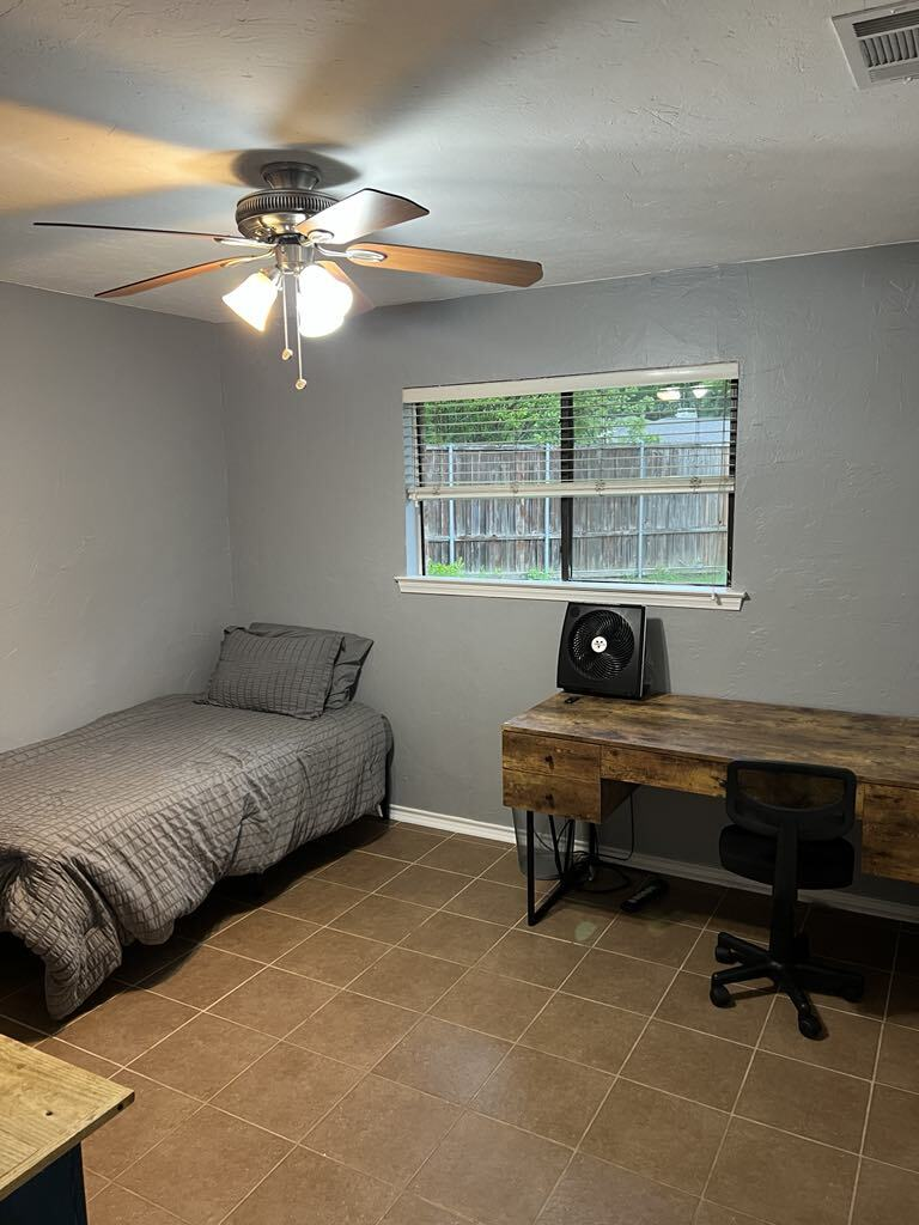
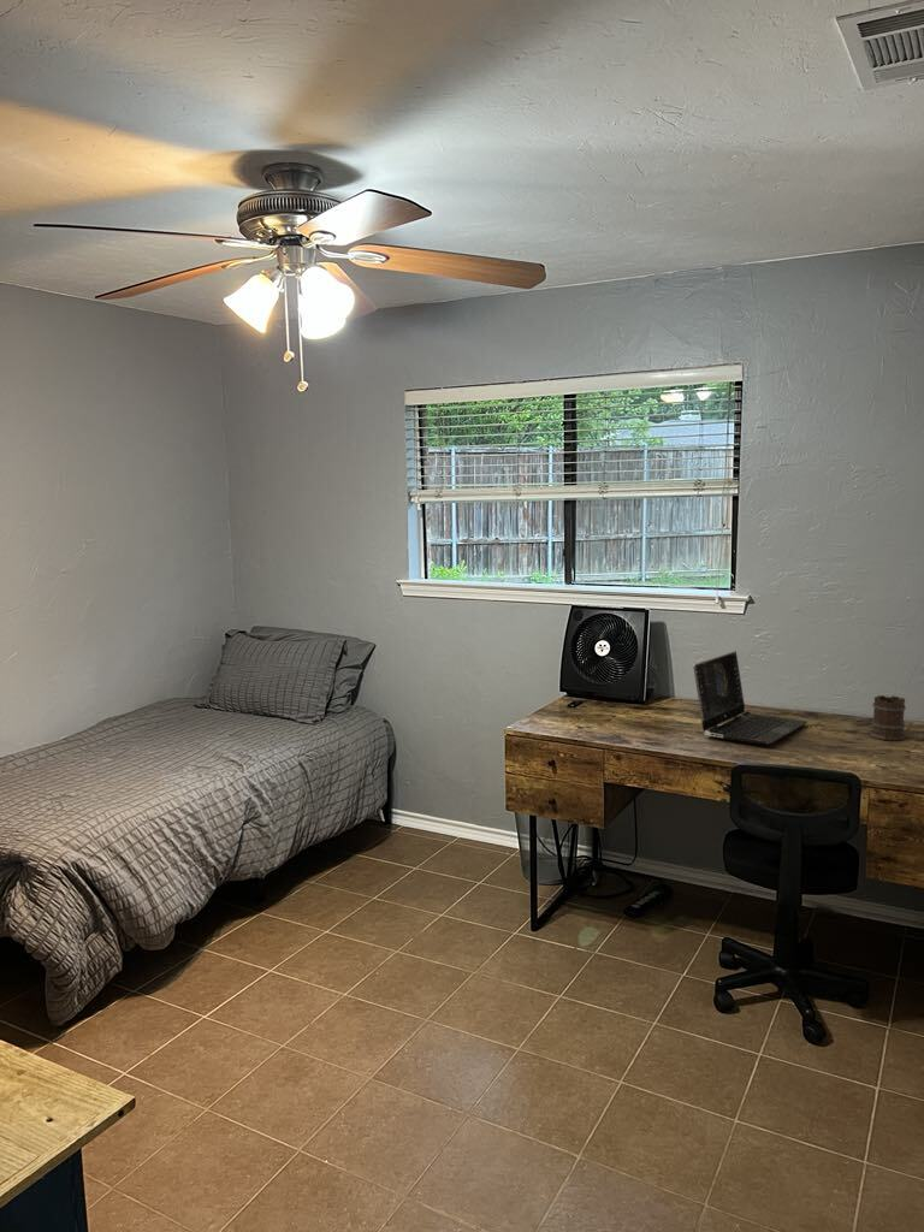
+ mug [869,694,907,741]
+ laptop computer [692,650,808,745]
